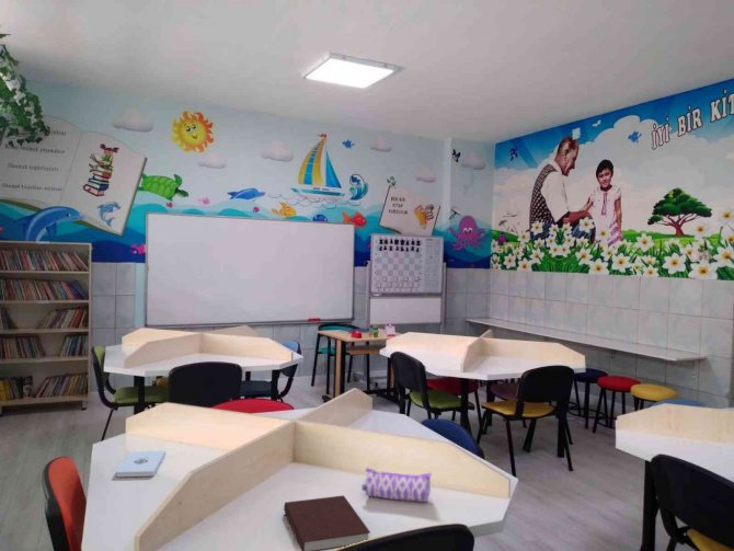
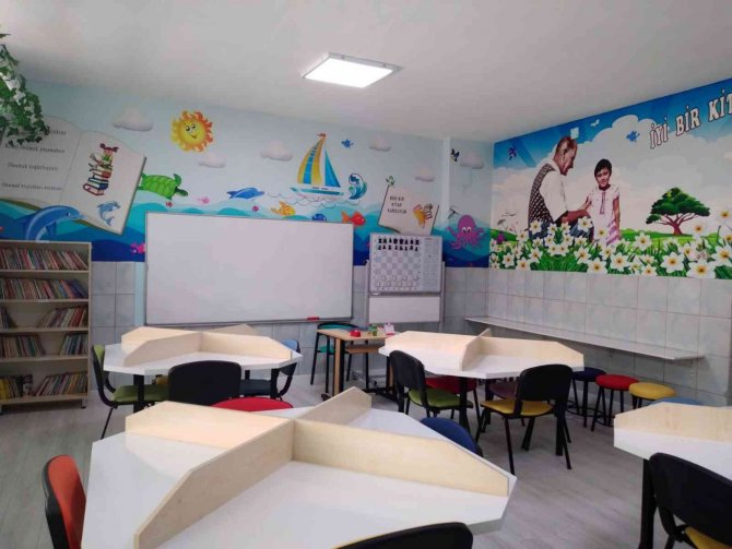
- notepad [115,450,167,478]
- pencil case [360,466,433,503]
- notebook [283,494,371,551]
